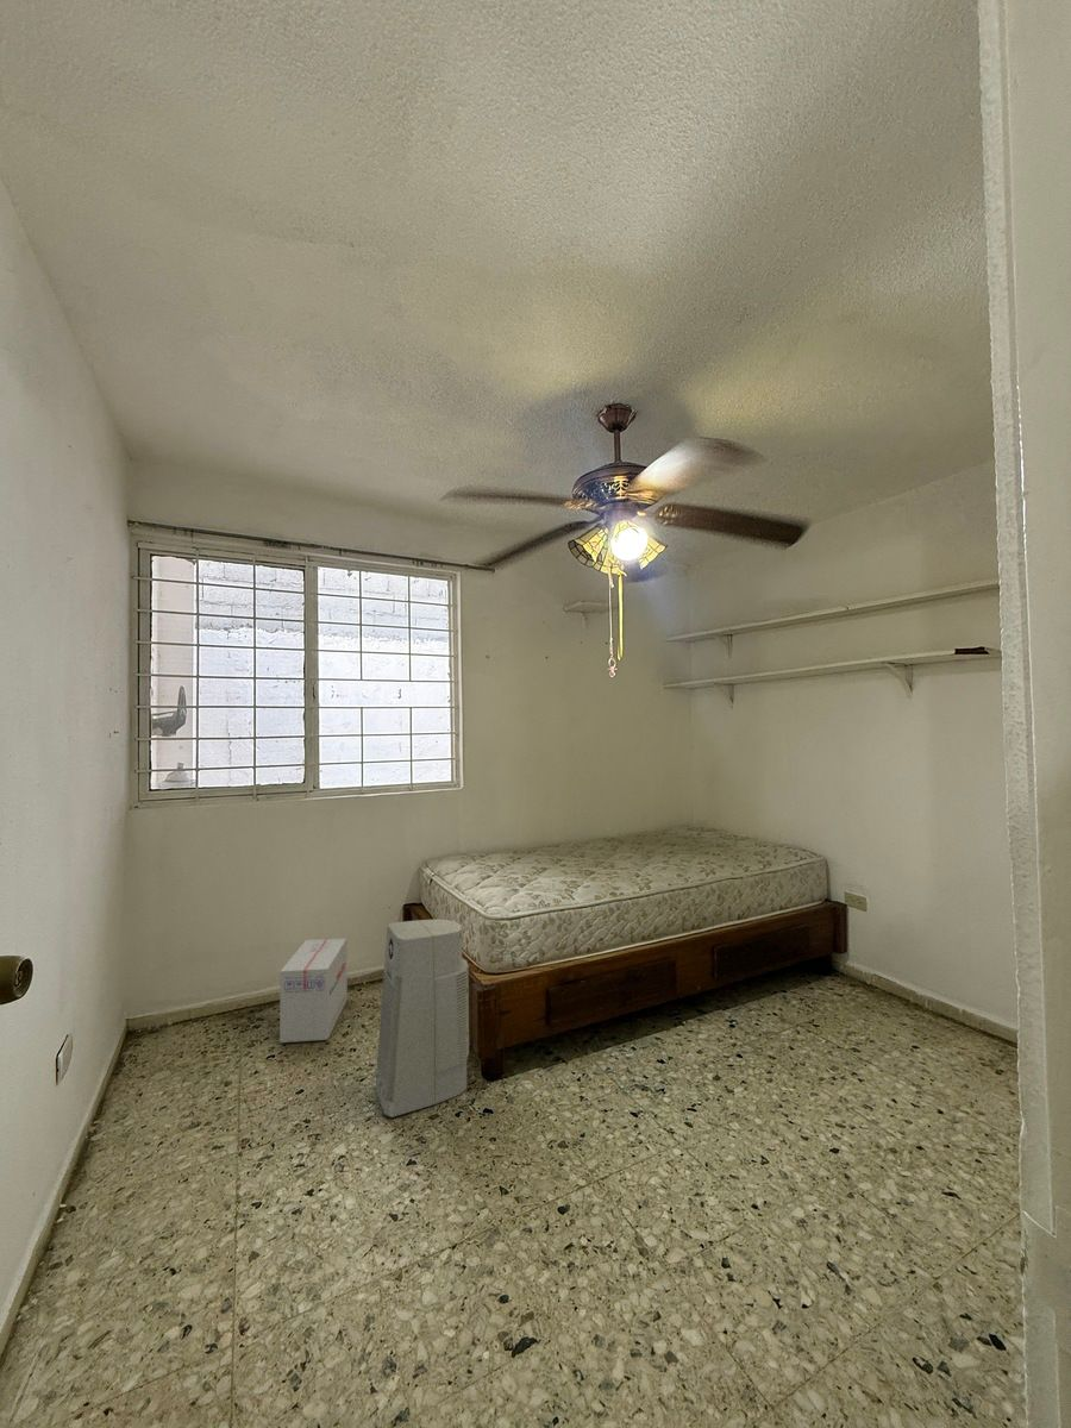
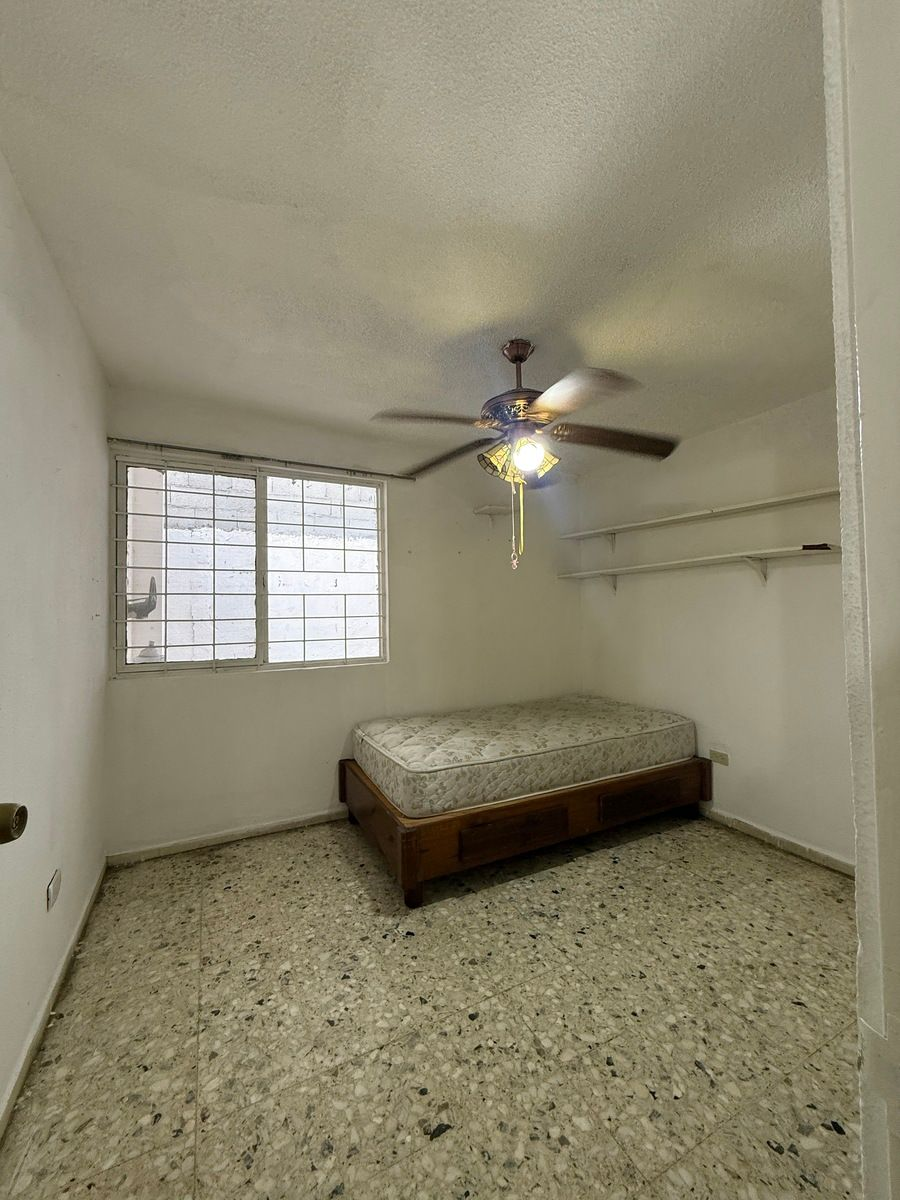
- air purifier [374,917,470,1119]
- cardboard box [278,938,349,1044]
